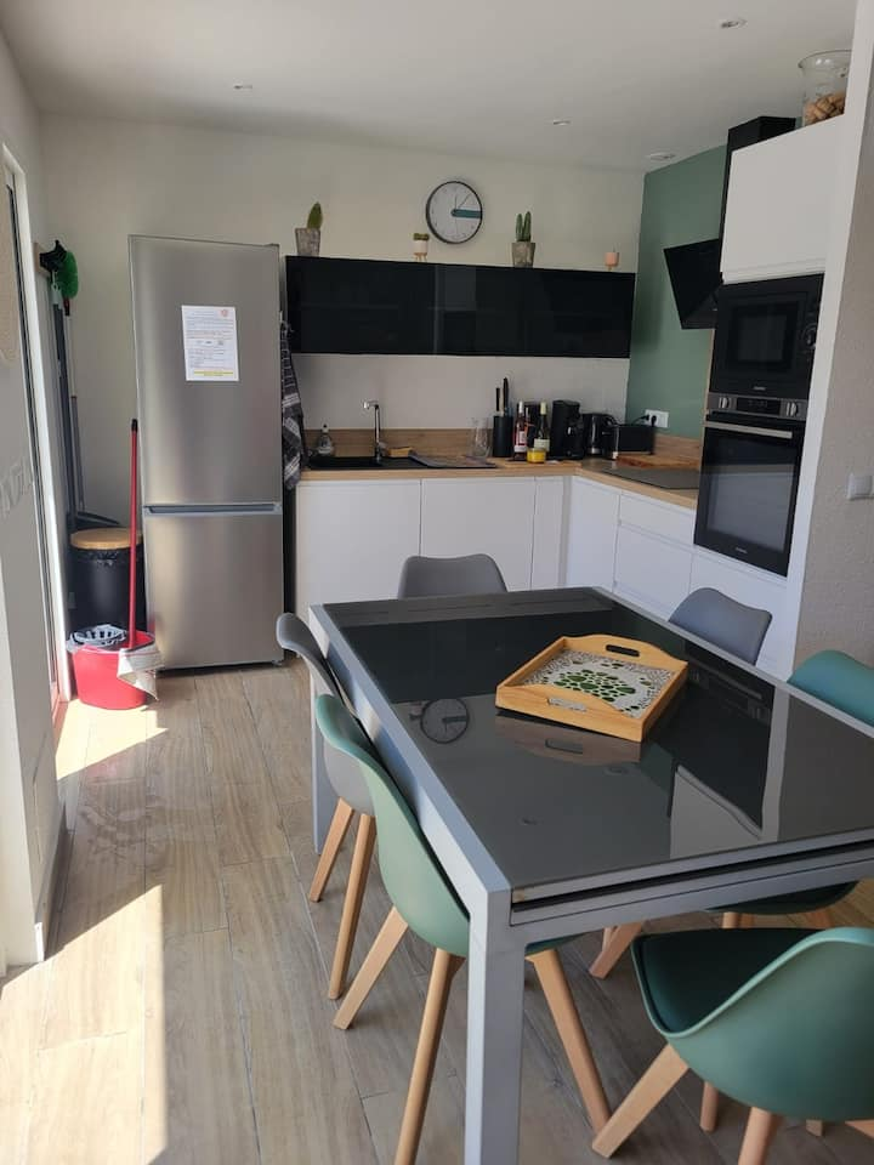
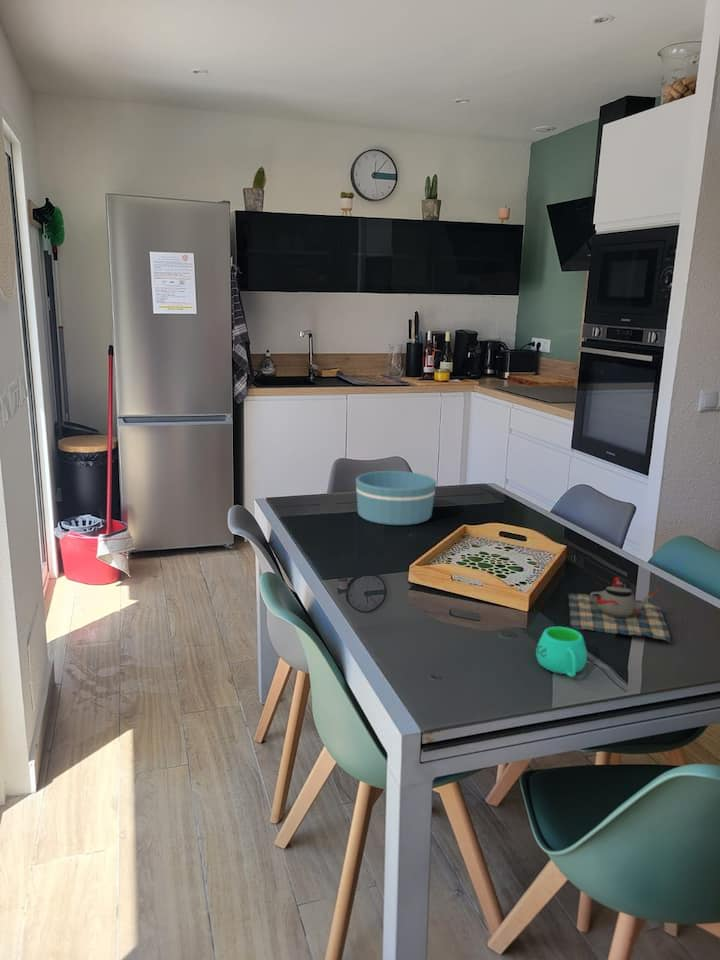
+ mug [535,626,588,679]
+ teapot [567,576,672,644]
+ bowl [355,470,437,526]
